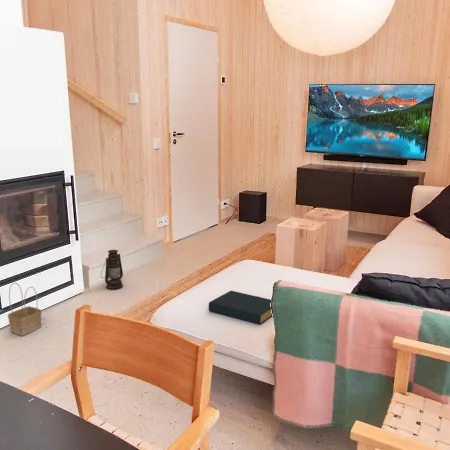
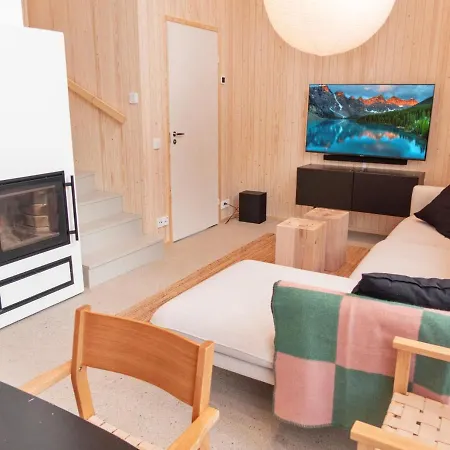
- hardback book [208,290,273,325]
- basket [7,282,42,337]
- lantern [100,249,124,290]
